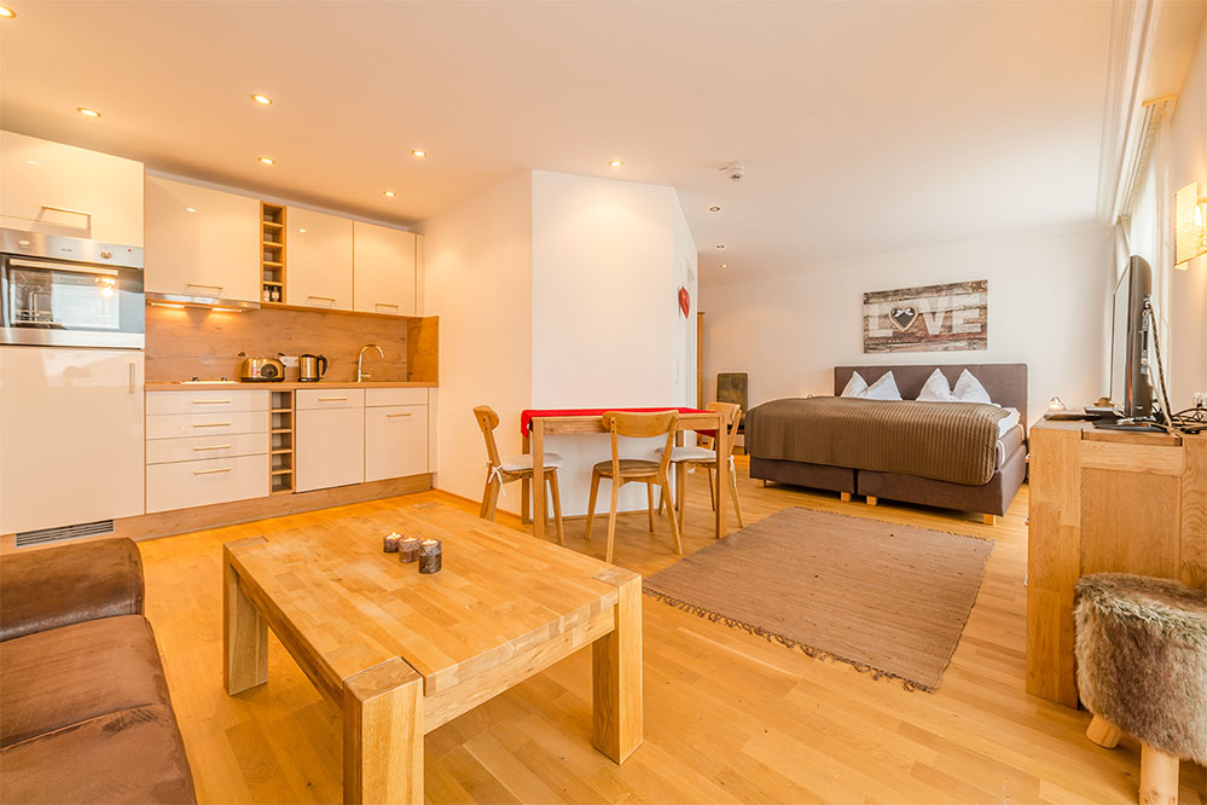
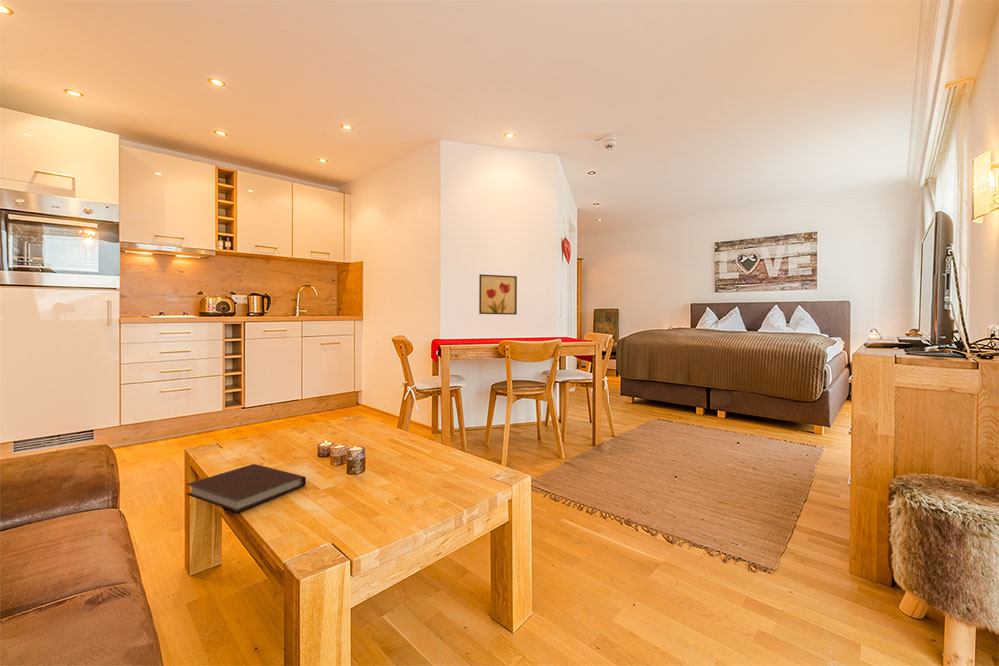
+ notebook [185,463,307,513]
+ wall art [478,273,518,316]
